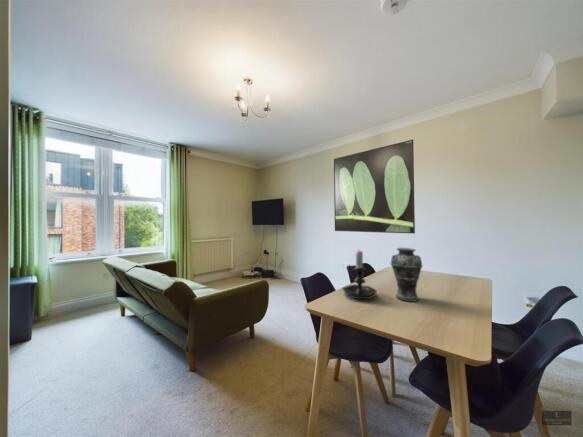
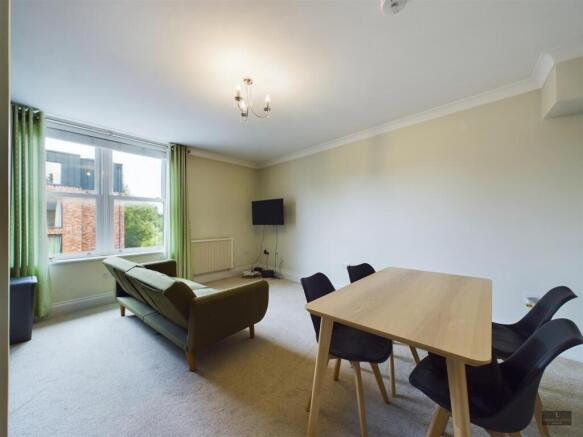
- candle holder [341,250,378,300]
- vase [390,247,423,303]
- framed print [333,139,416,235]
